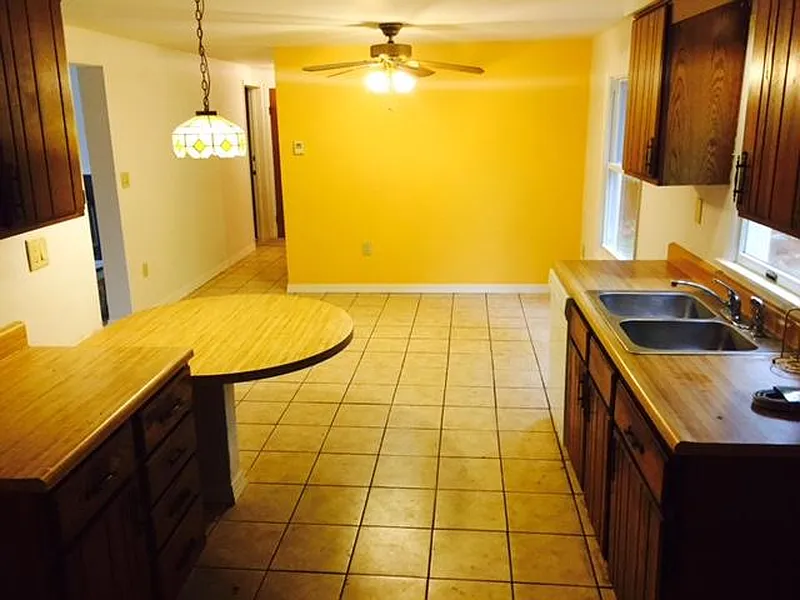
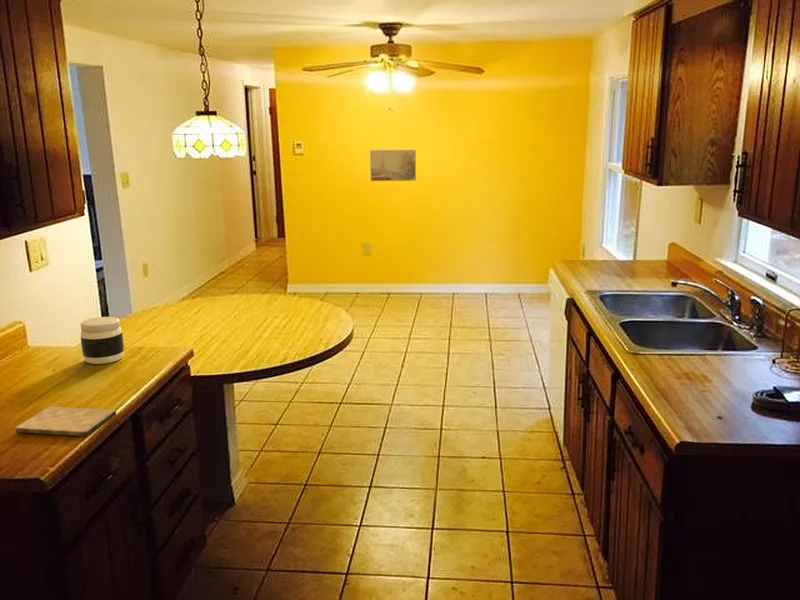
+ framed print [369,149,417,182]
+ jar [80,316,125,365]
+ cutting board [14,406,117,437]
